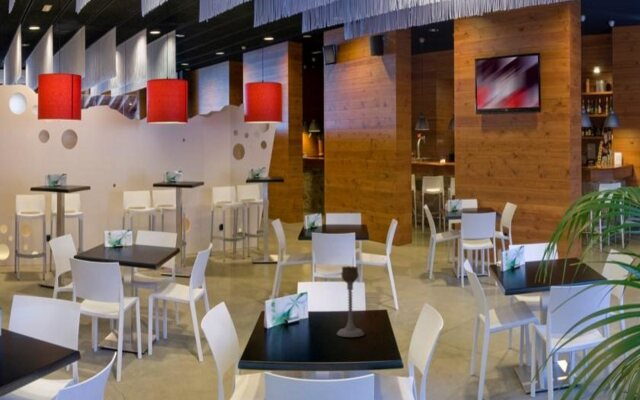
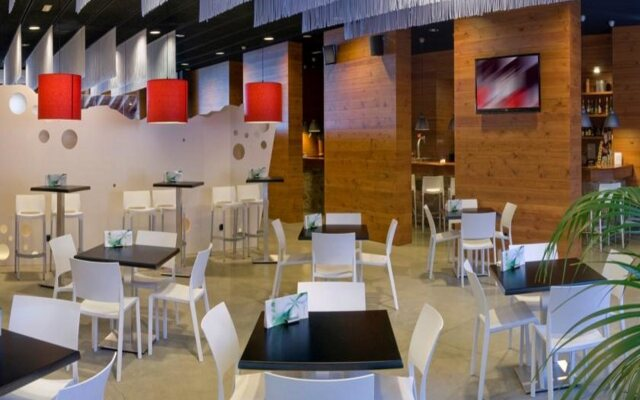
- candle holder [336,265,365,338]
